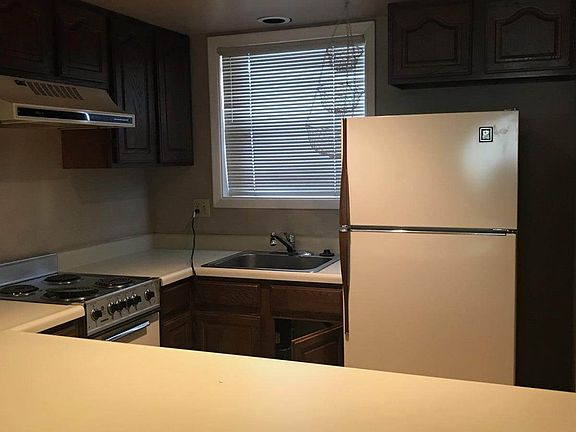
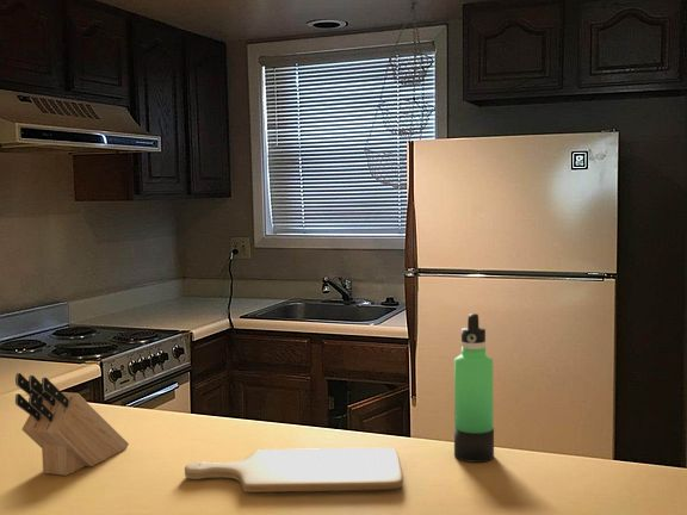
+ chopping board [184,447,404,494]
+ thermos bottle [453,312,495,464]
+ knife block [14,372,130,477]
